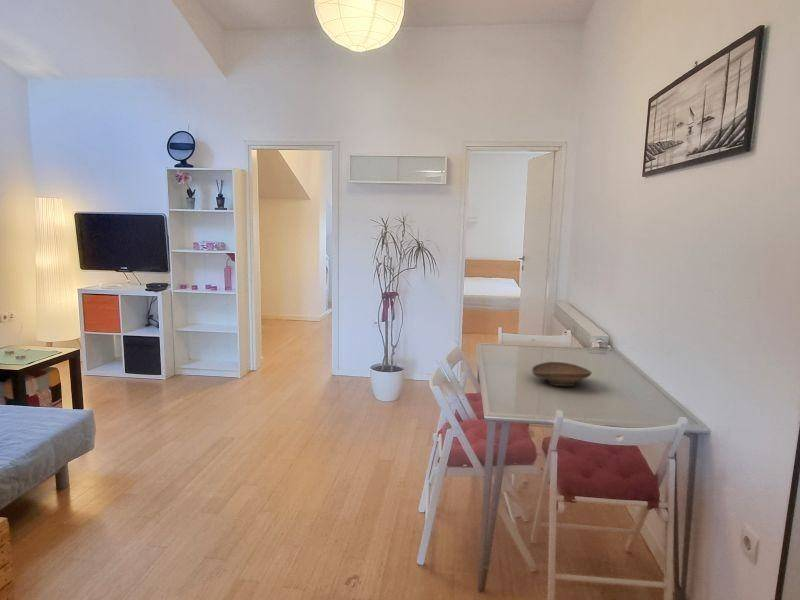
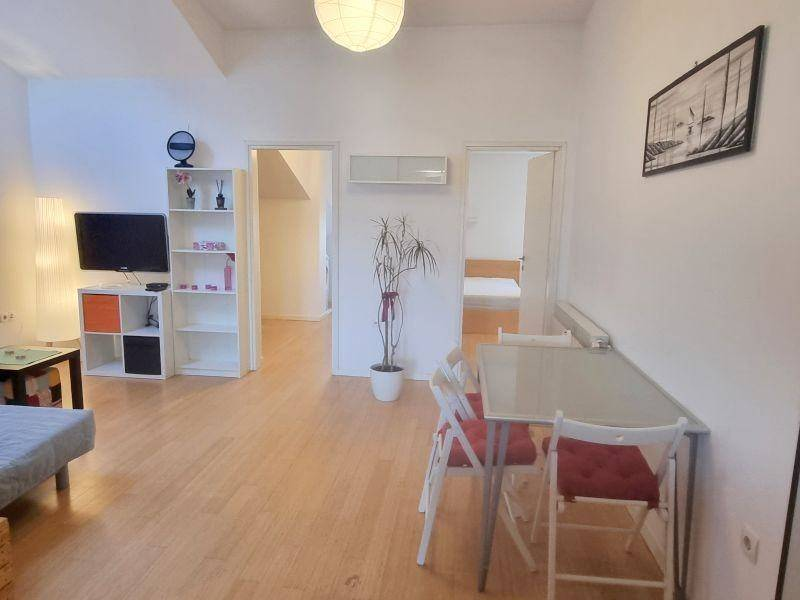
- decorative bowl [531,361,592,387]
